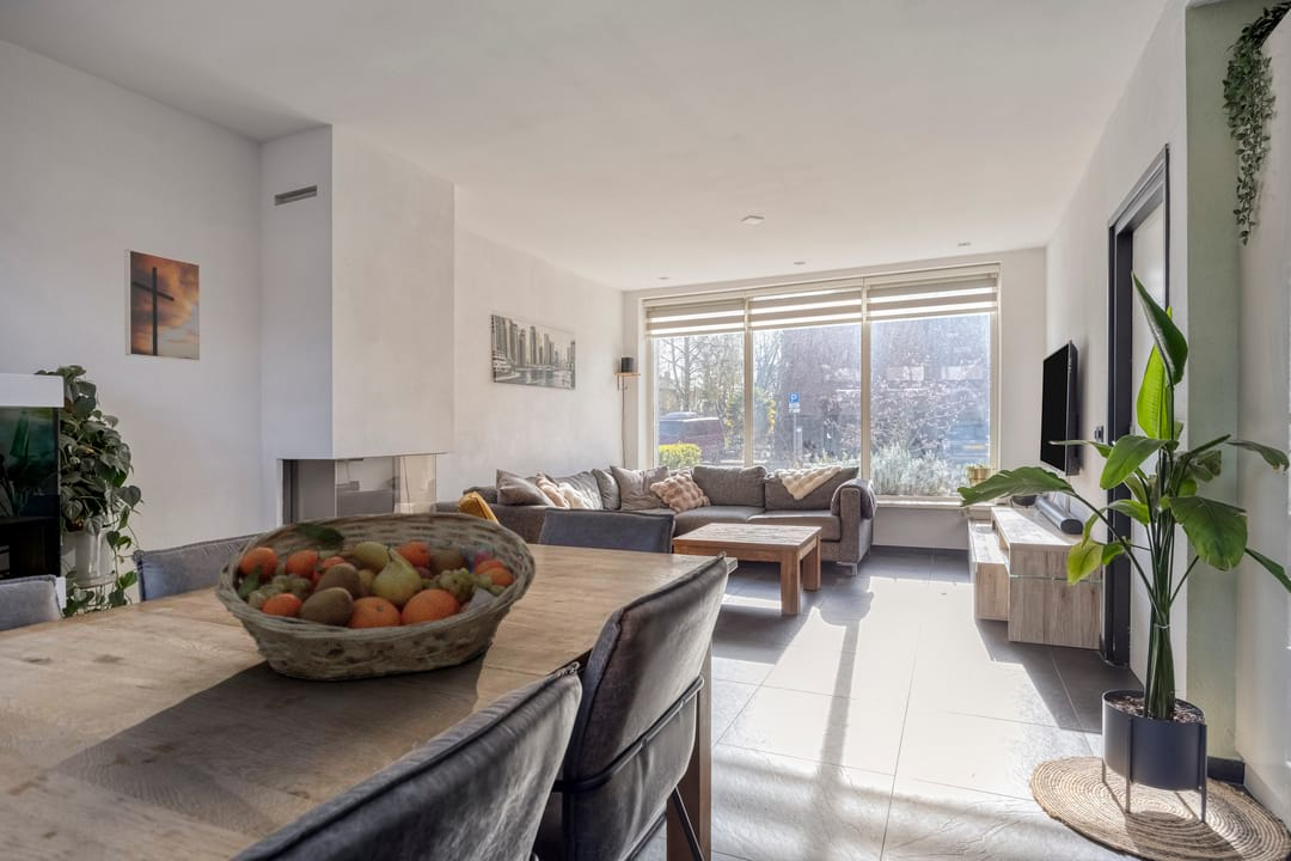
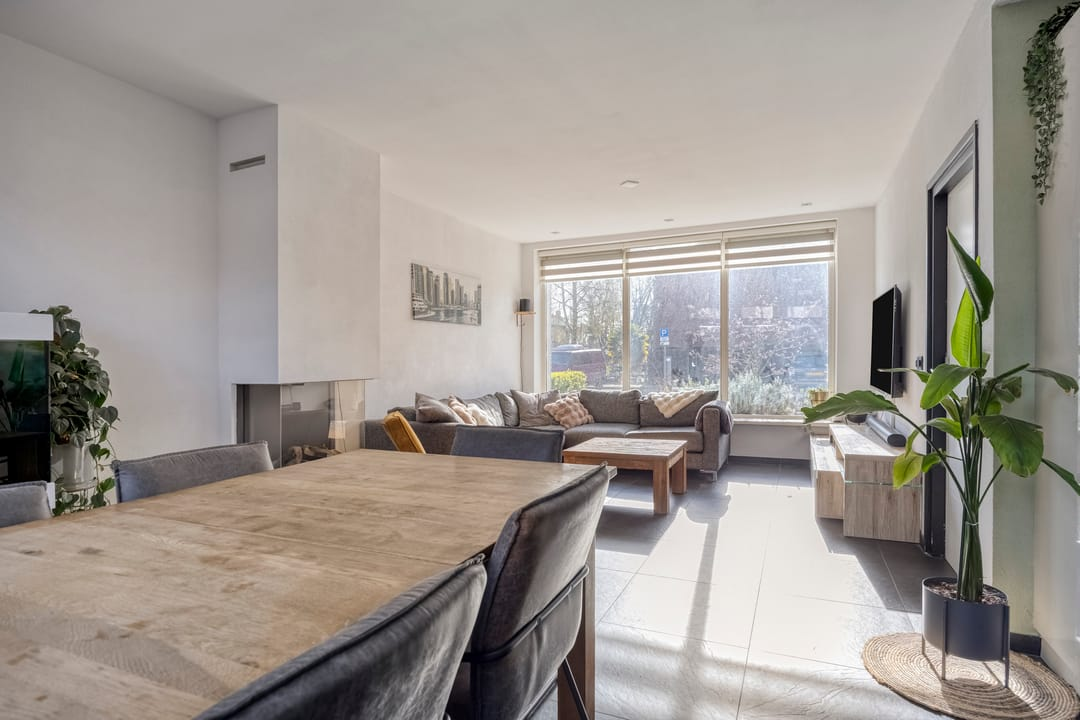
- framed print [123,249,202,362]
- fruit basket [214,511,537,683]
